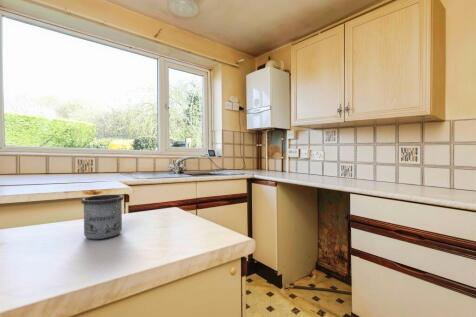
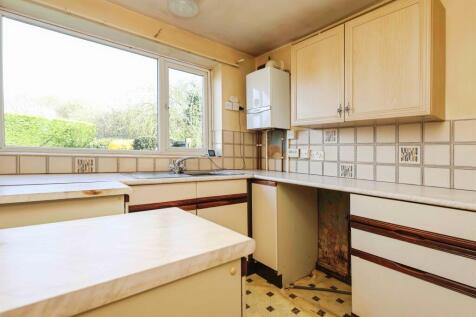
- mug [80,194,124,240]
